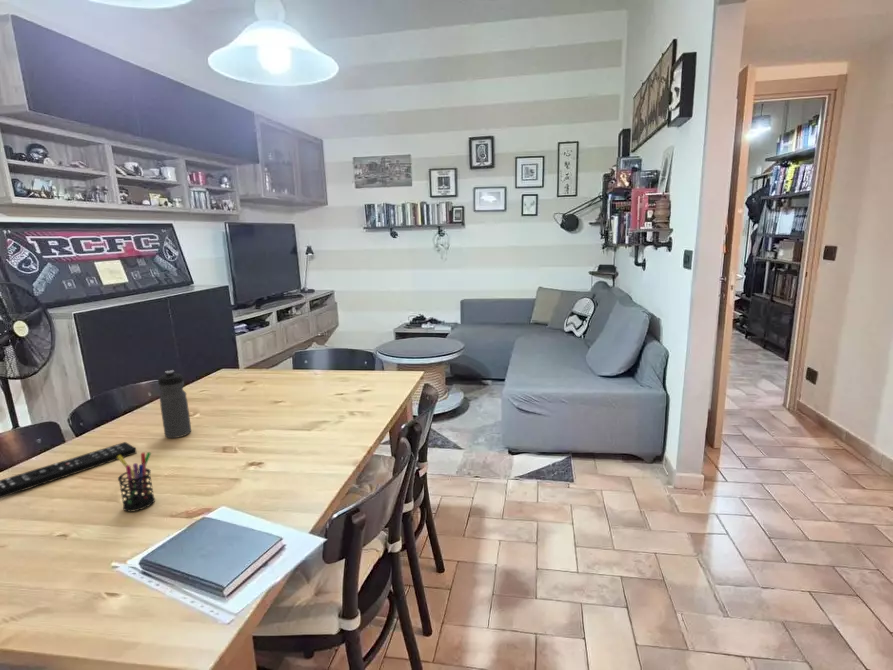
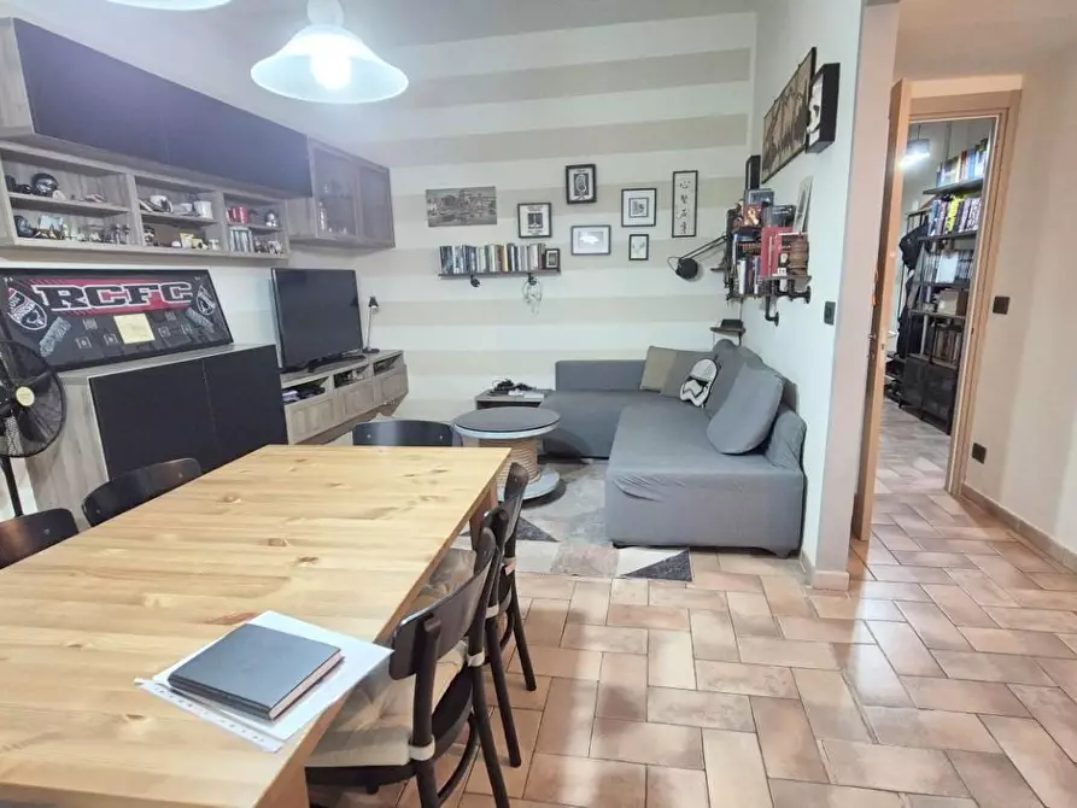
- remote control [0,441,138,499]
- pen holder [117,451,156,512]
- water bottle [157,369,192,439]
